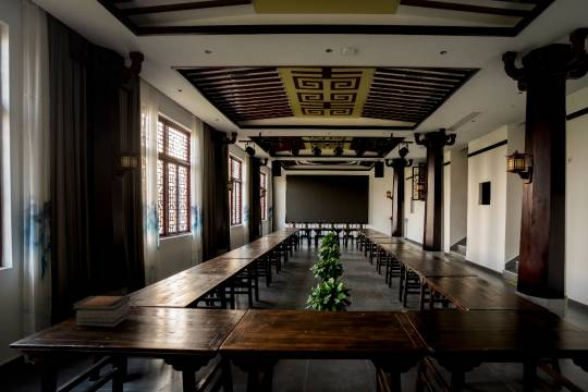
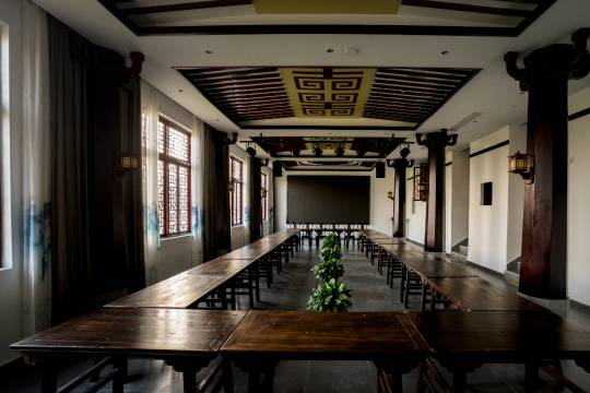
- book stack [71,295,131,328]
